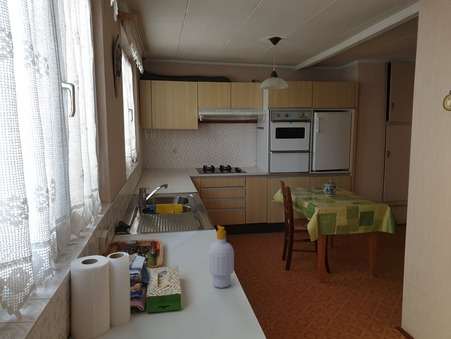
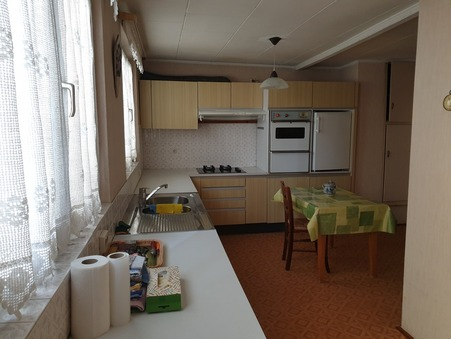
- soap bottle [208,225,235,289]
